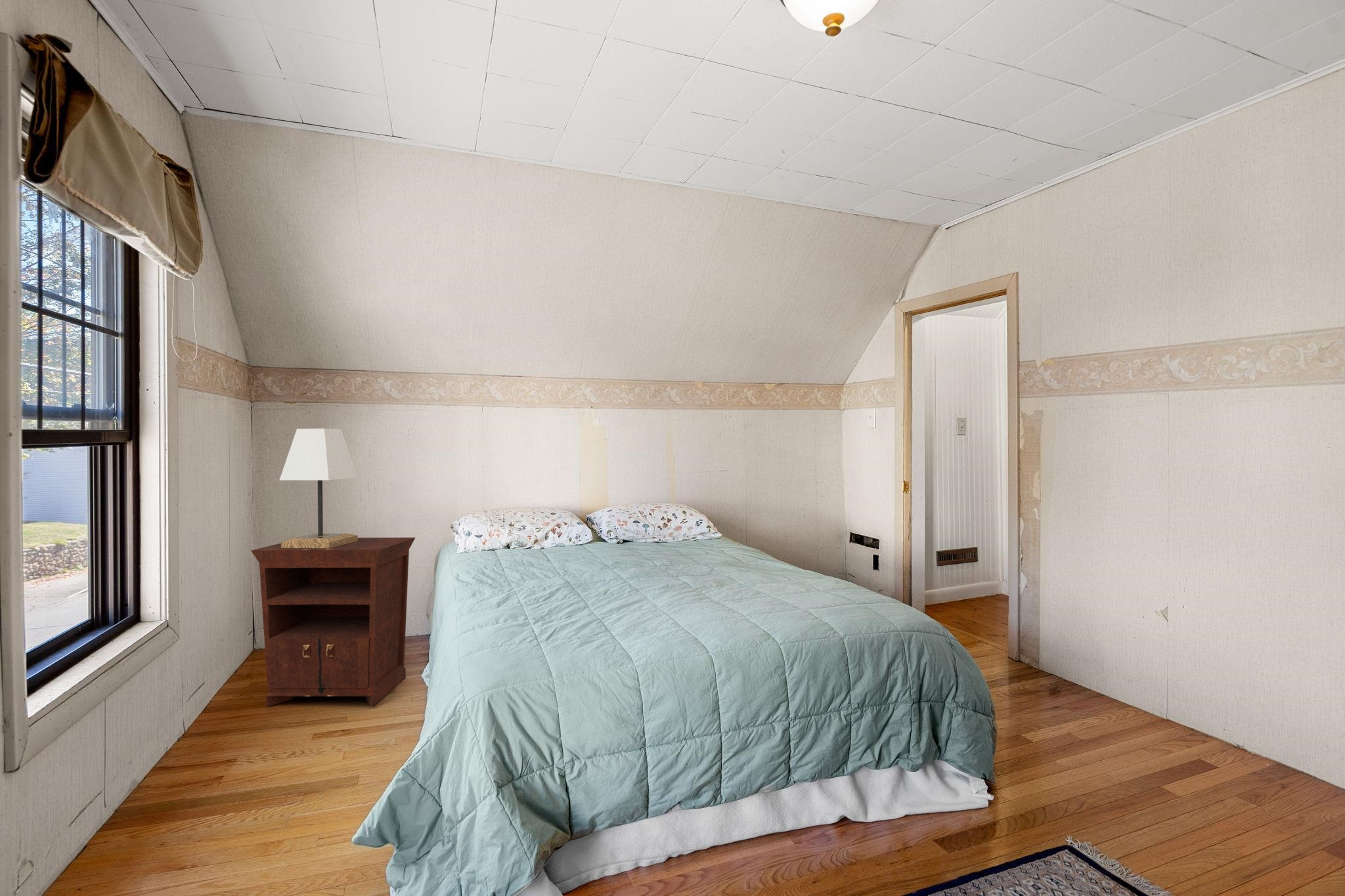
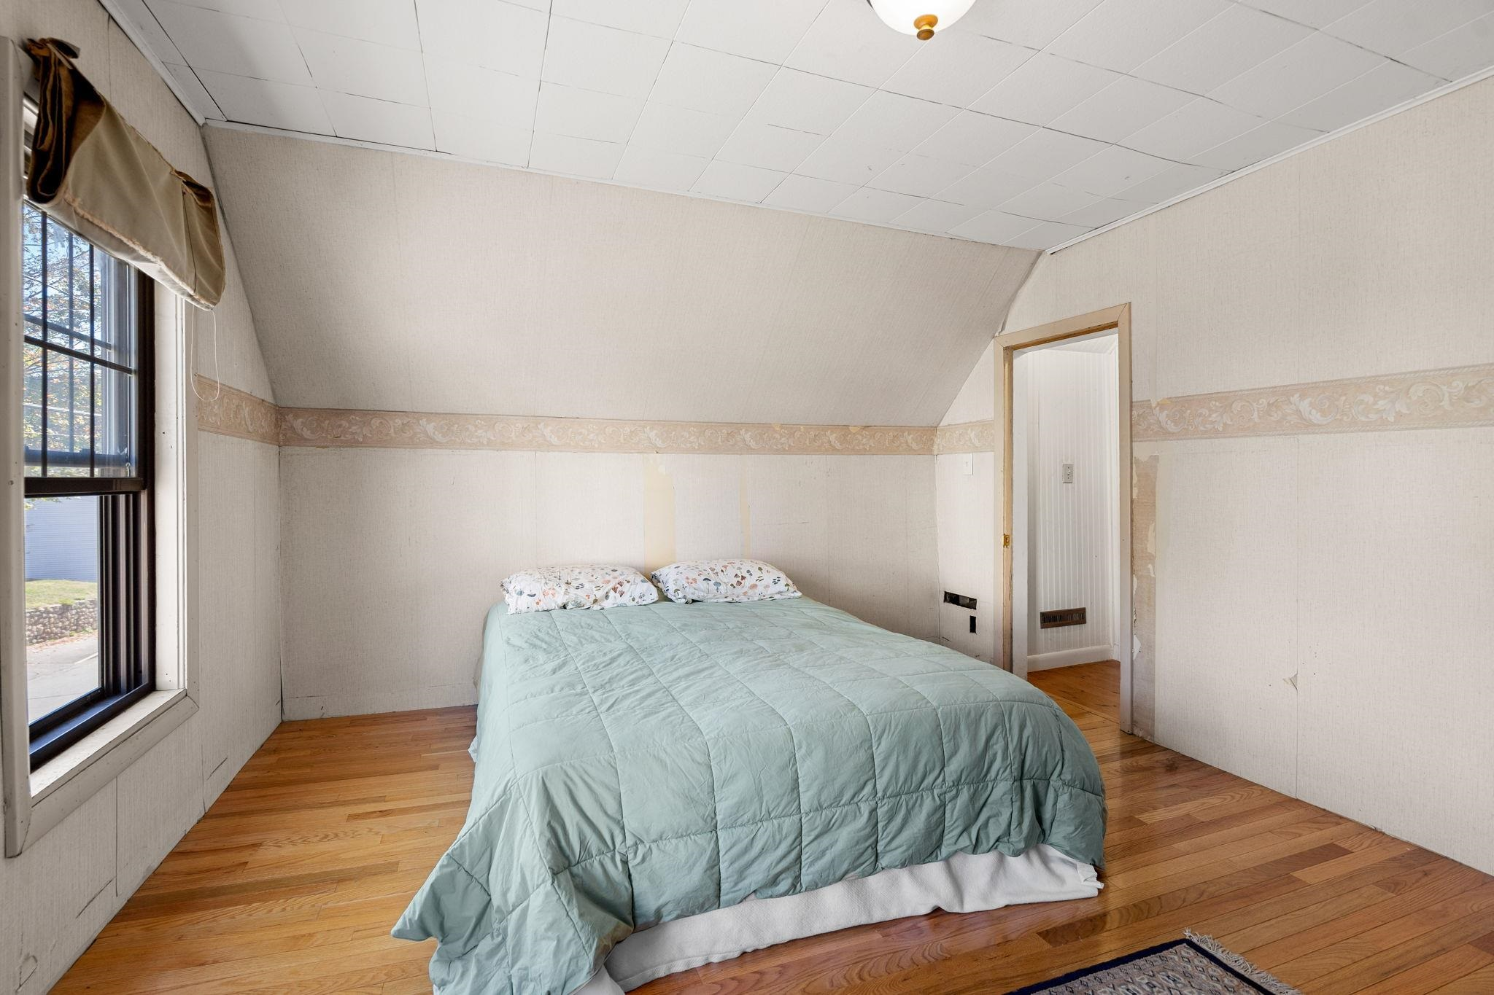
- lamp [279,428,359,548]
- nightstand [250,537,416,708]
